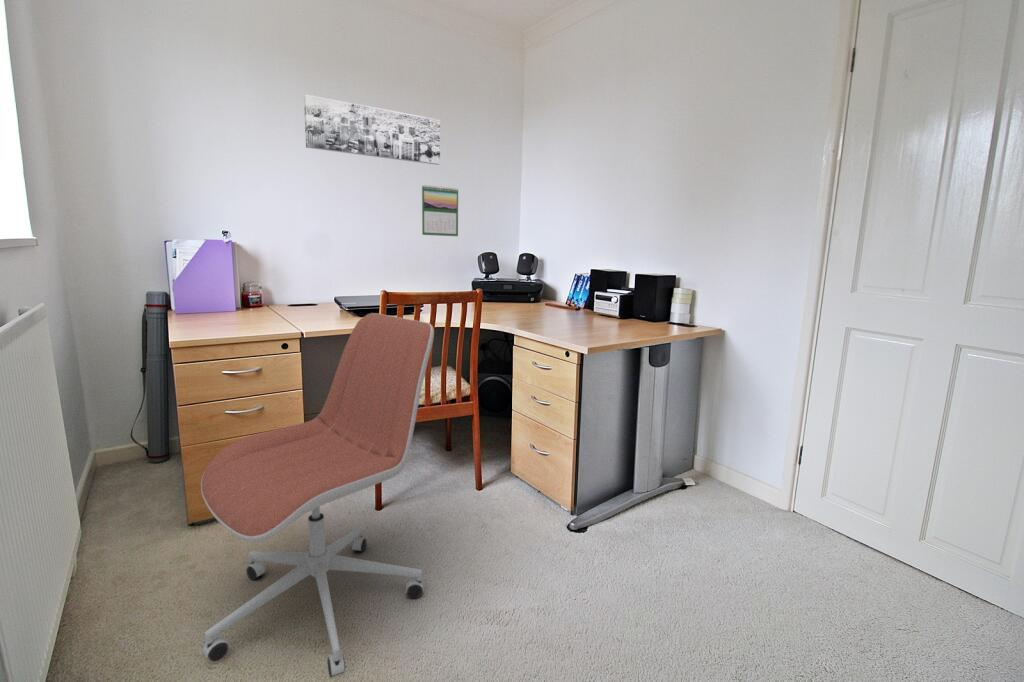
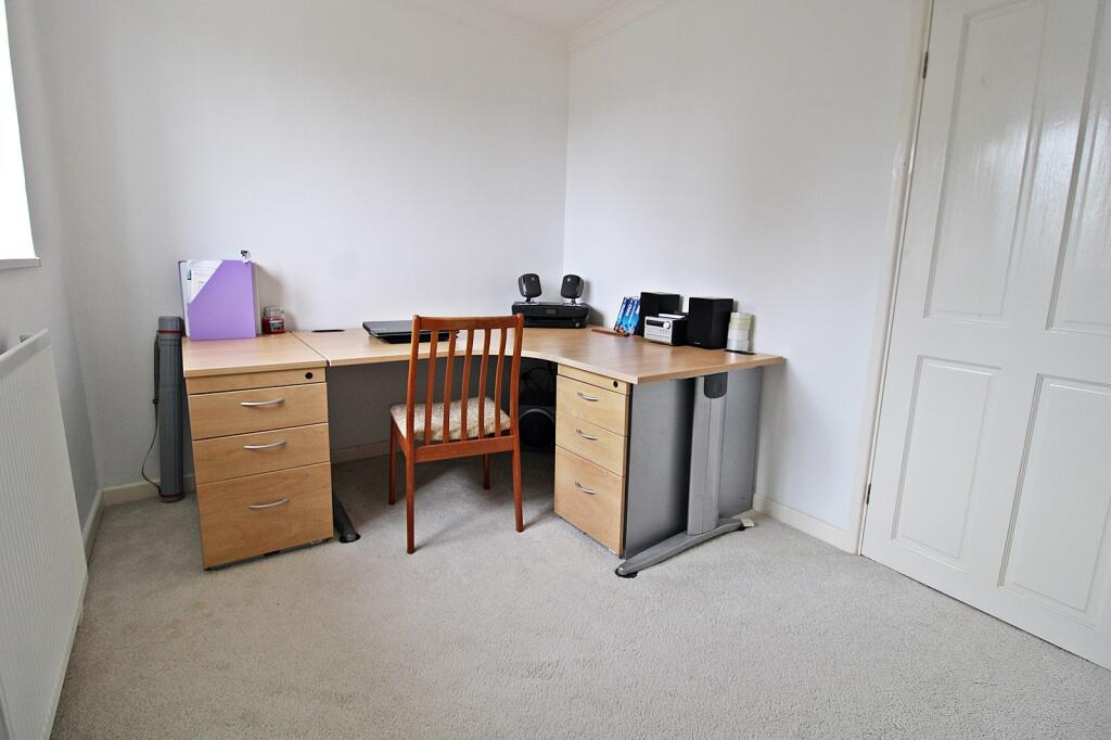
- calendar [421,184,459,237]
- office chair [200,312,435,678]
- wall art [303,93,441,166]
